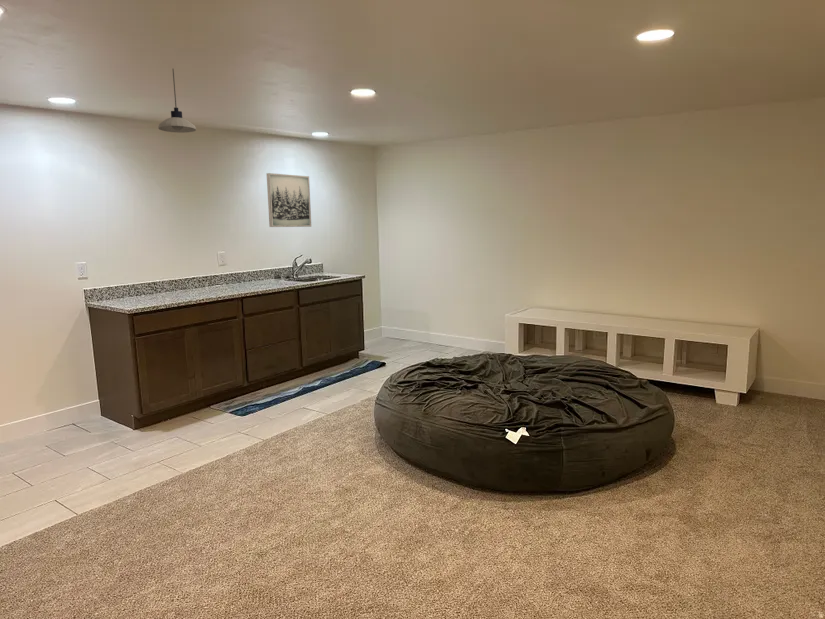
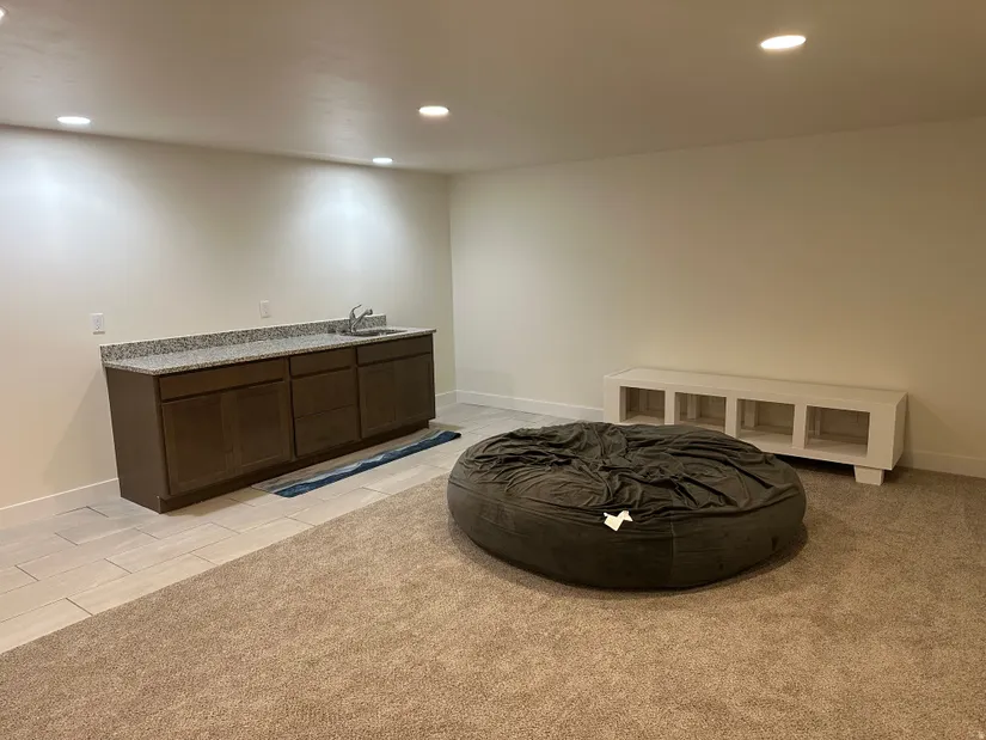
- wall art [265,172,312,228]
- pendant light [157,68,197,134]
